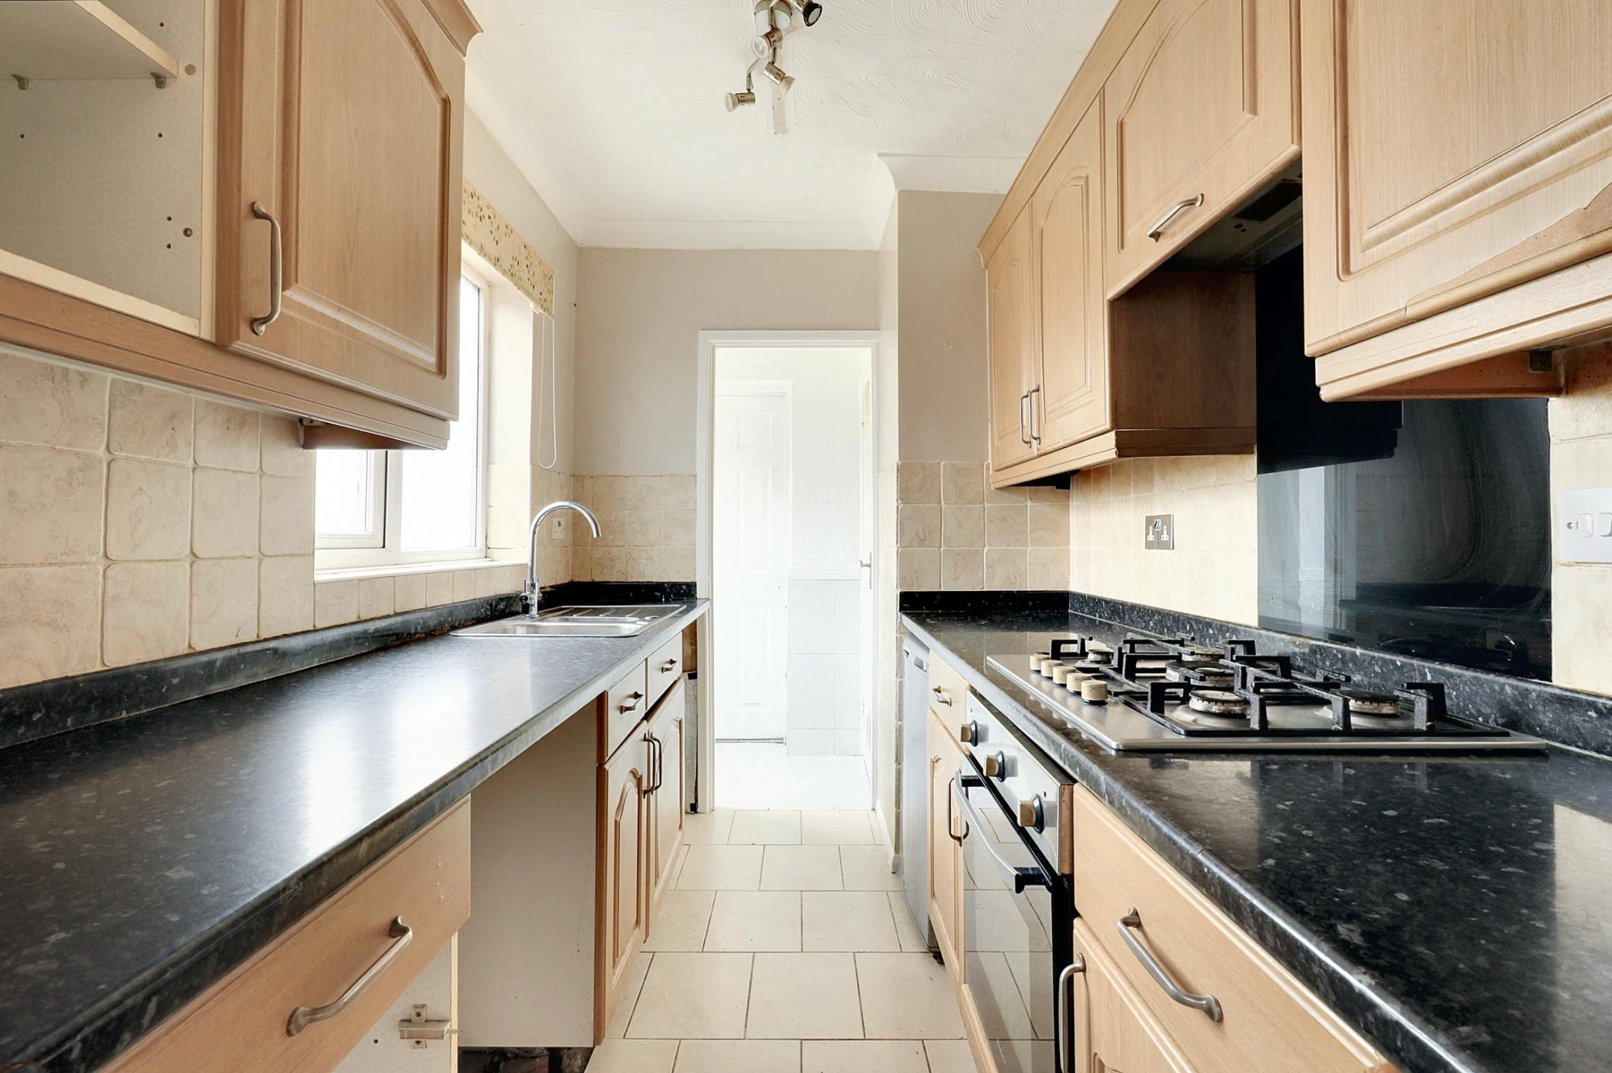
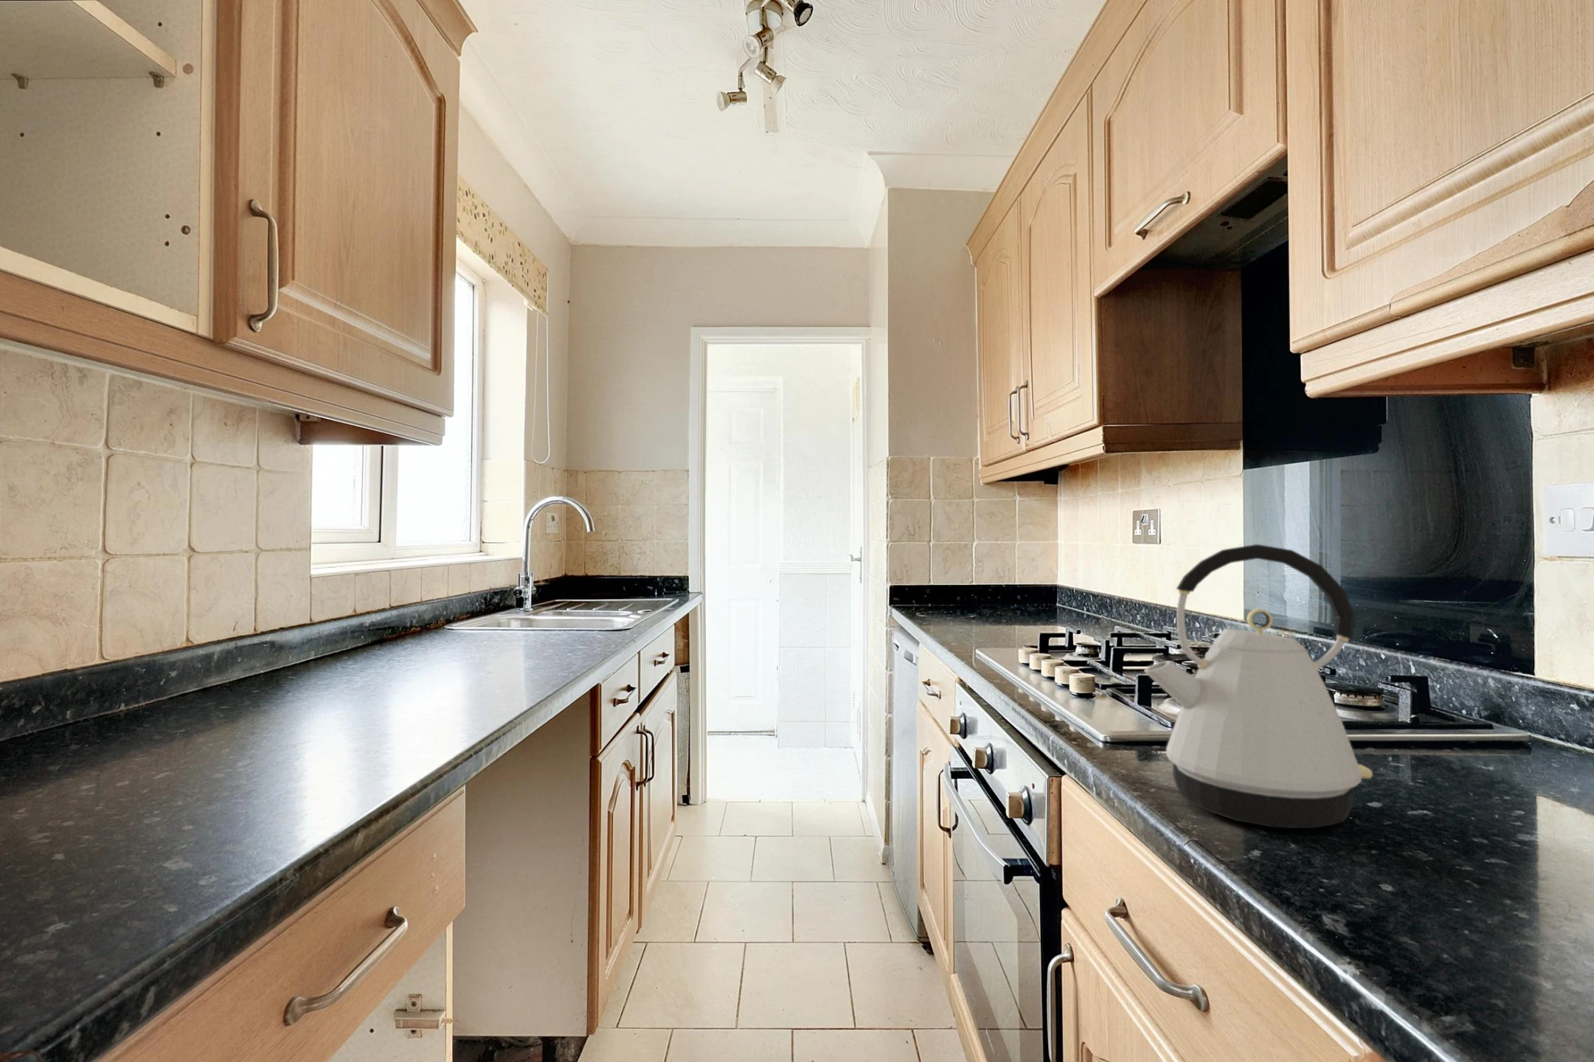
+ kettle [1144,544,1374,829]
